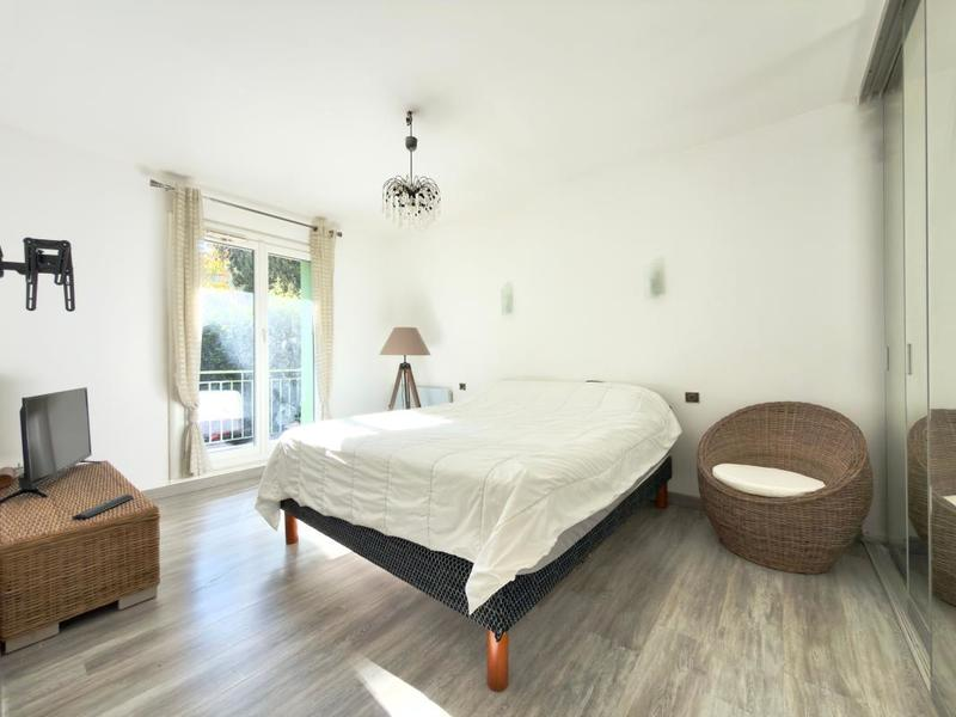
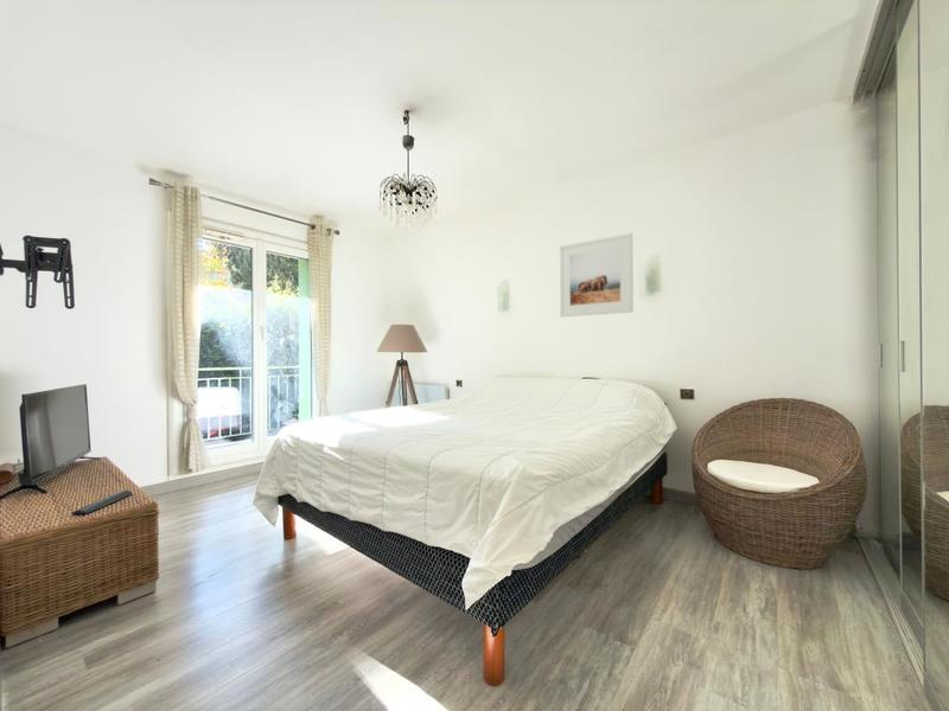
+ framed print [559,232,635,318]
